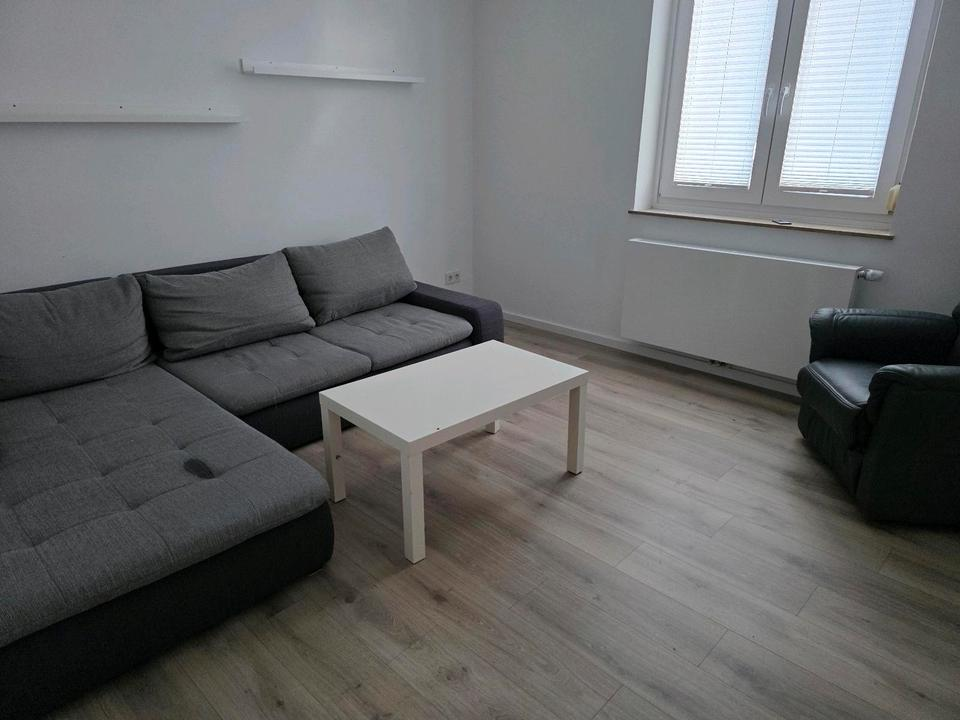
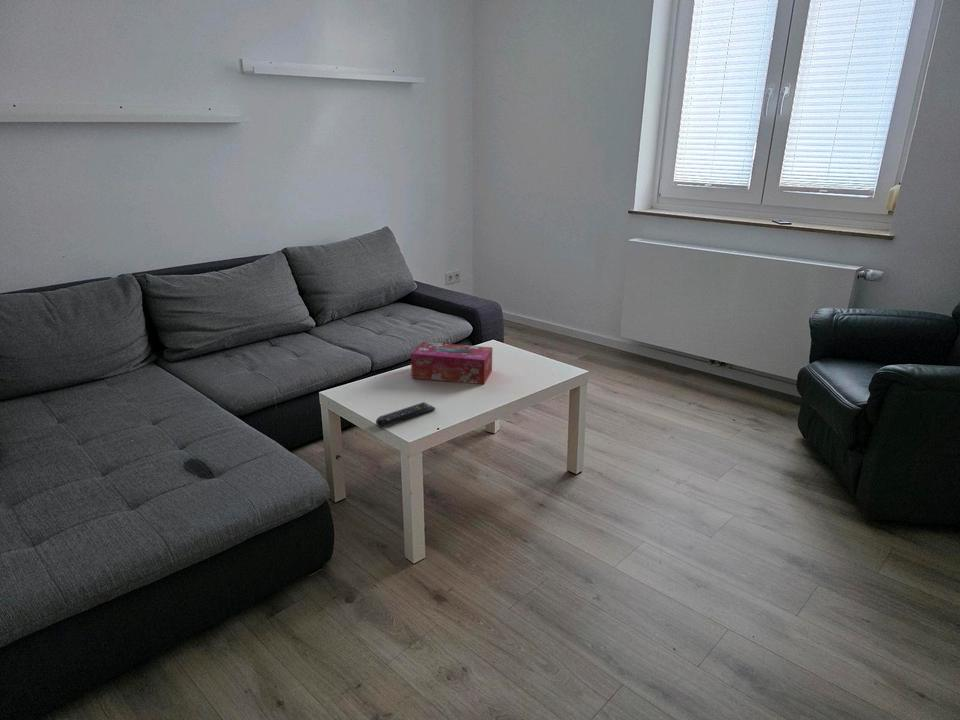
+ remote control [375,401,436,428]
+ tissue box [410,341,493,385]
